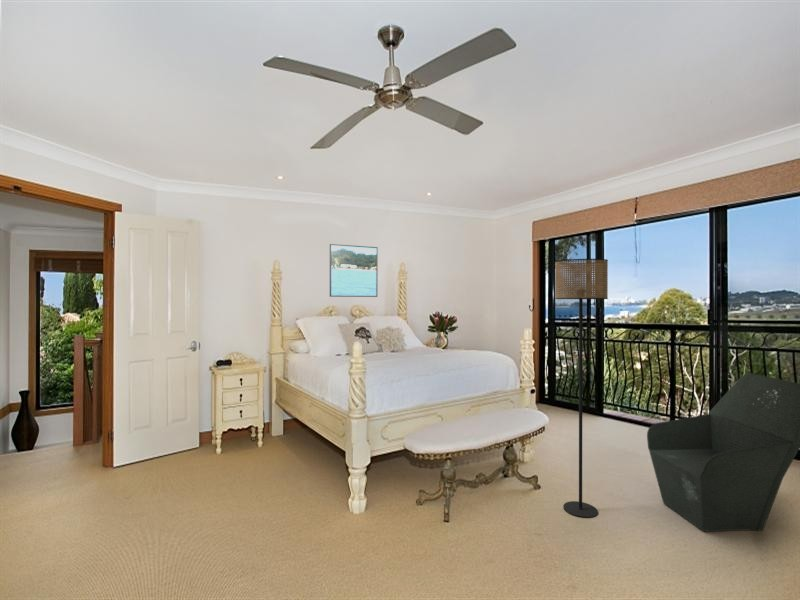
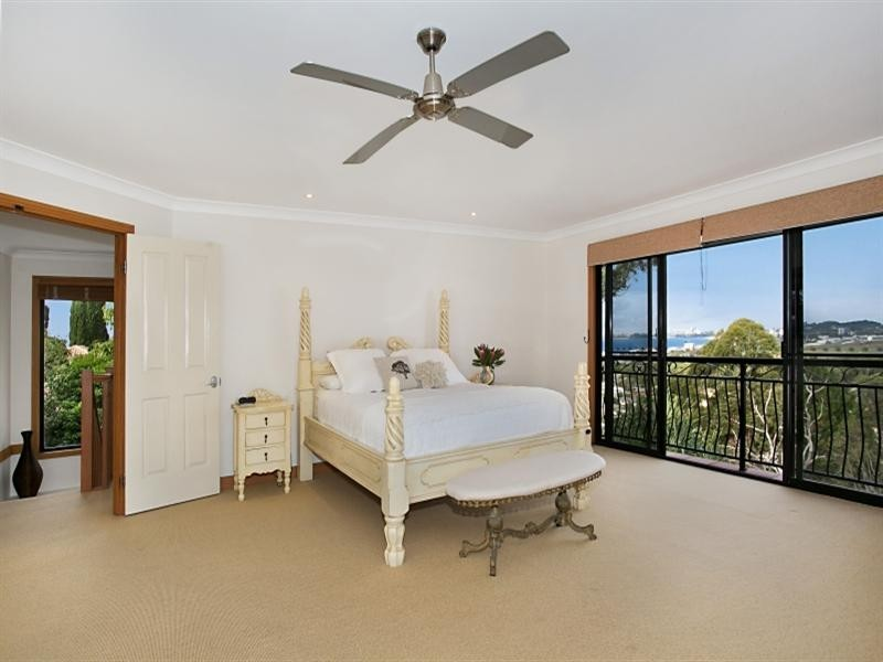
- floor lamp [554,258,609,519]
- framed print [329,243,379,298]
- armchair [646,372,800,532]
